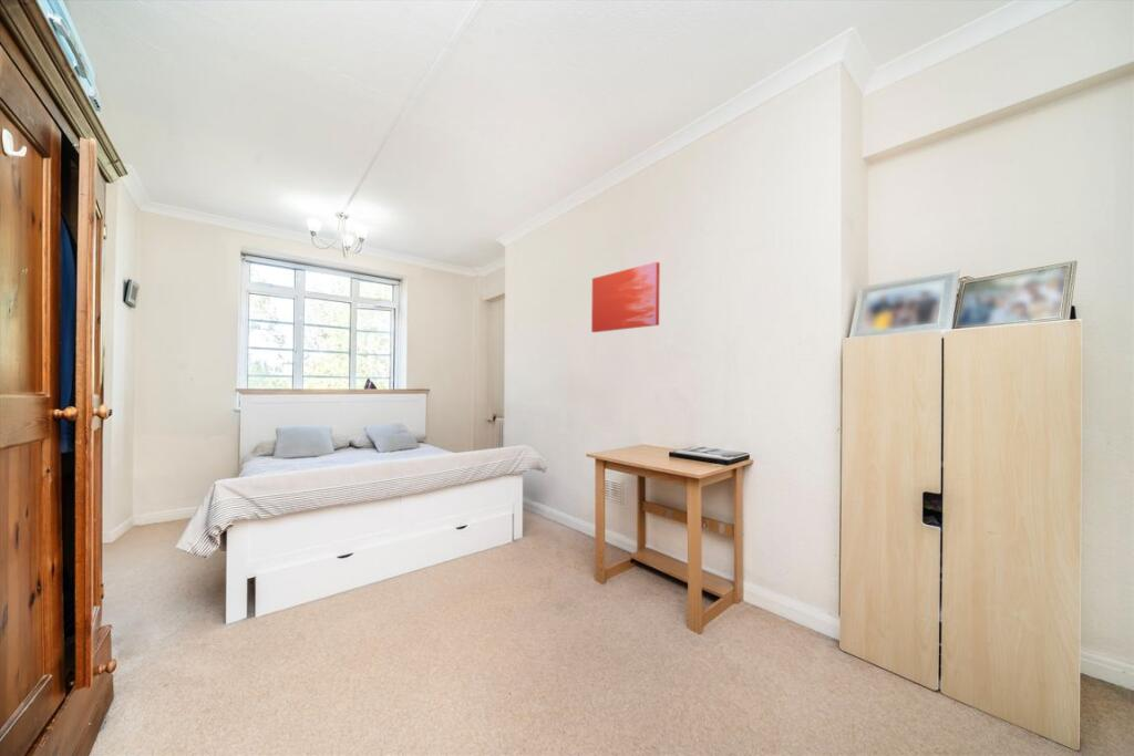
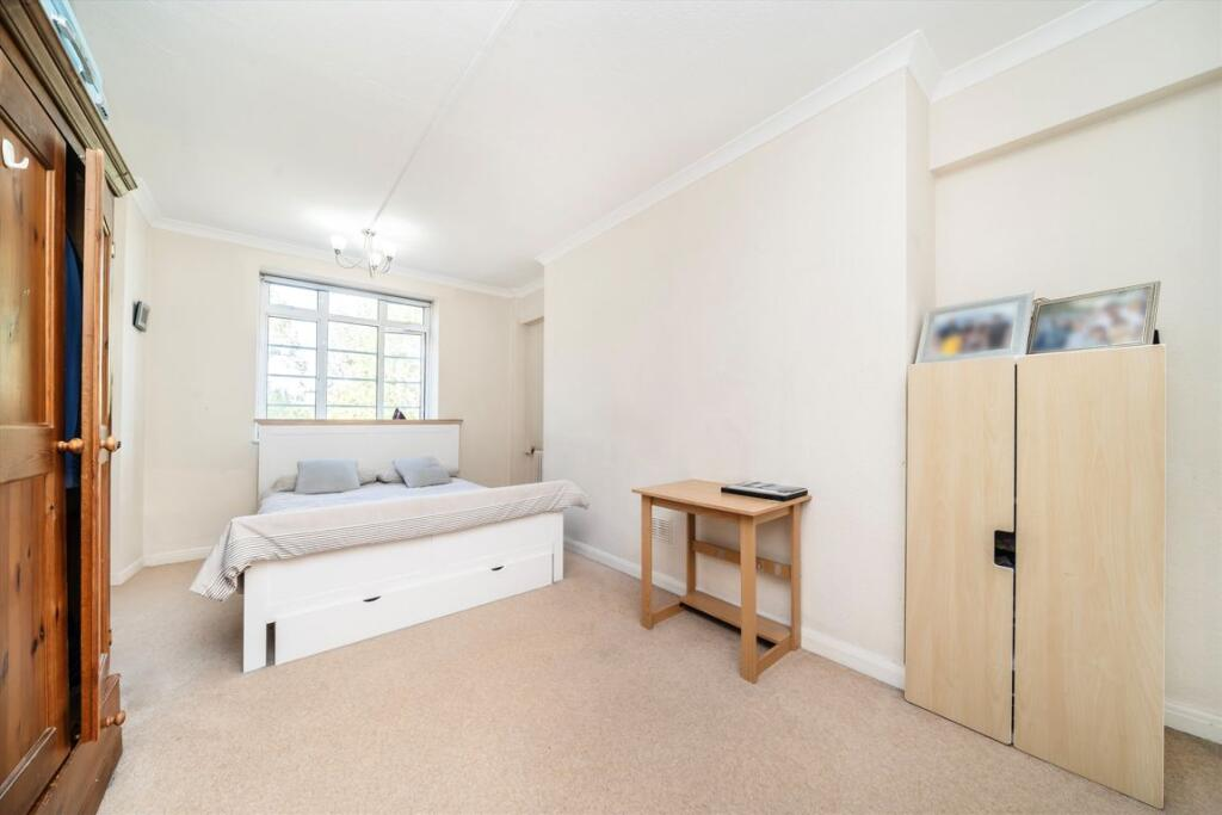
- wall art [590,261,661,333]
